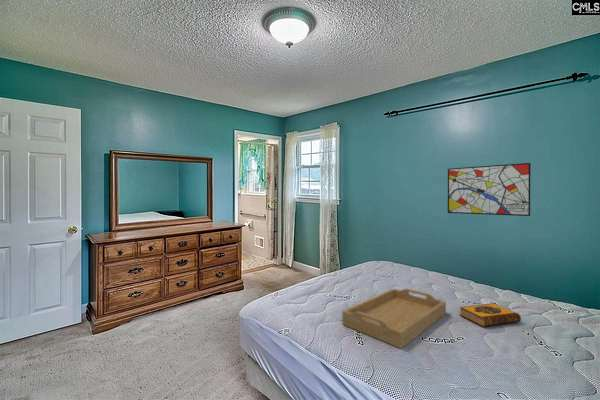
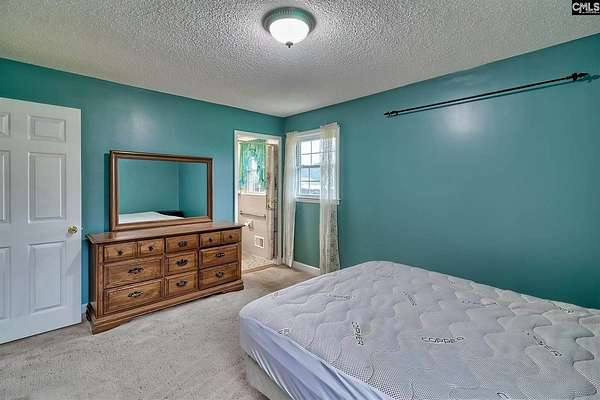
- wall art [447,162,531,217]
- hardback book [459,302,522,328]
- serving tray [341,287,447,349]
